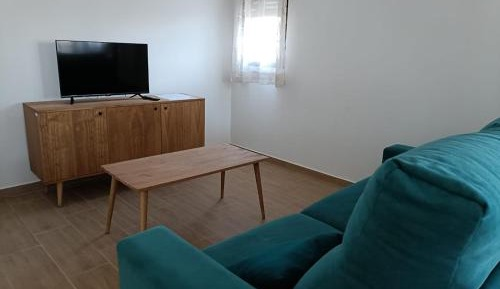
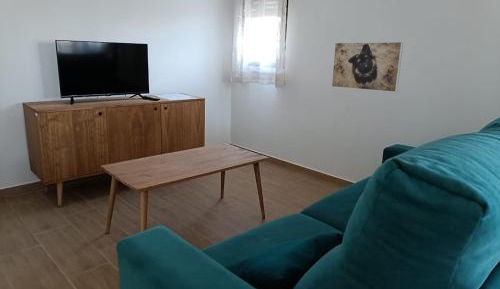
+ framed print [331,41,404,93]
